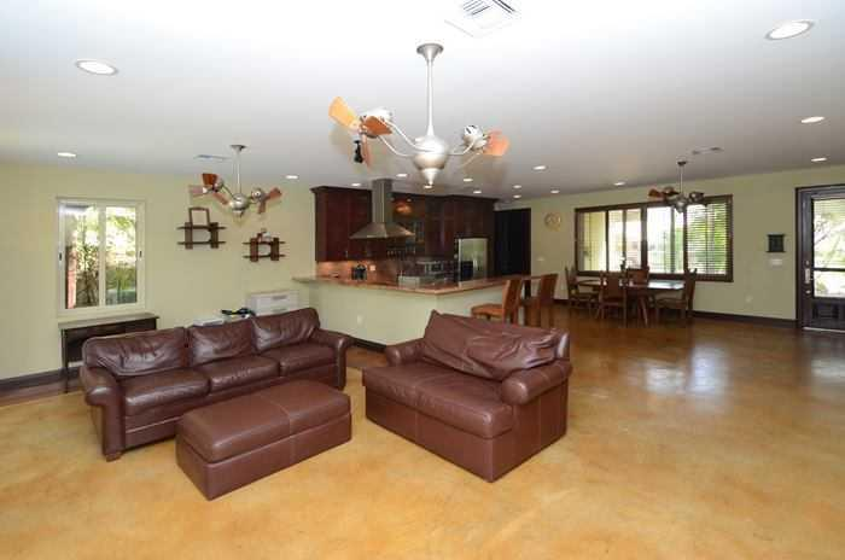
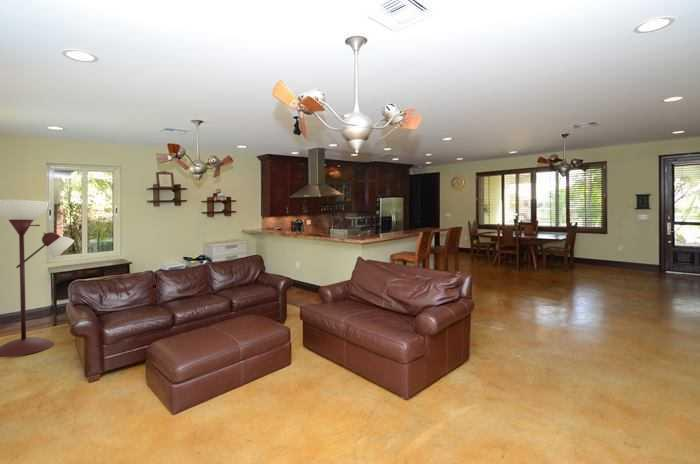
+ floor lamp [0,199,75,358]
